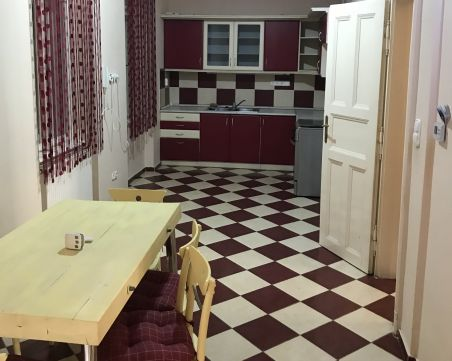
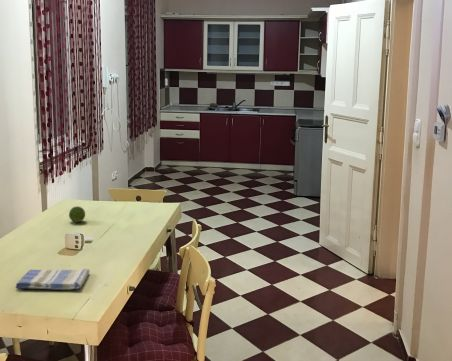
+ fruit [68,205,86,223]
+ dish towel [14,268,90,291]
